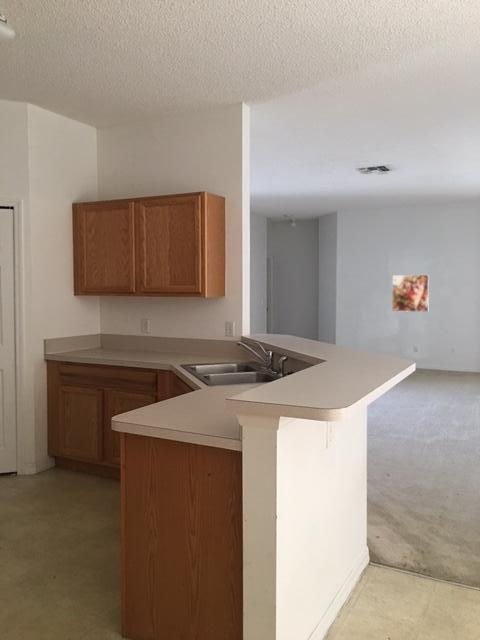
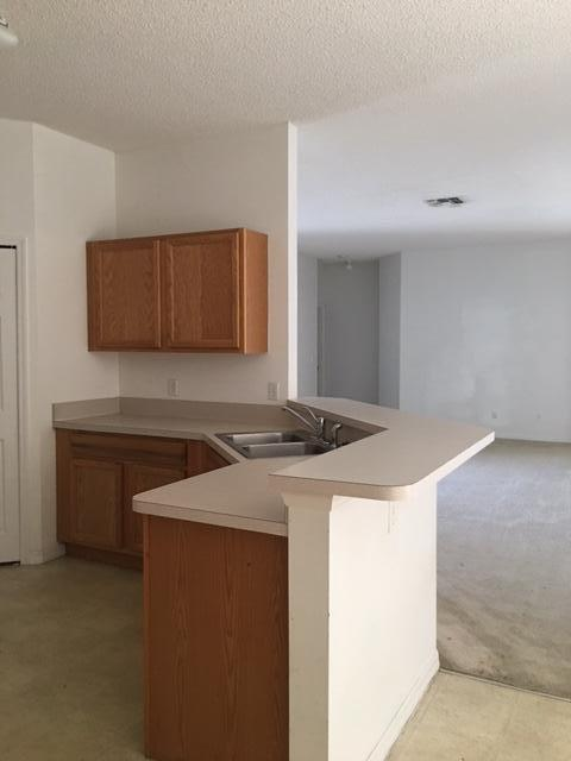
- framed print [391,274,430,313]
